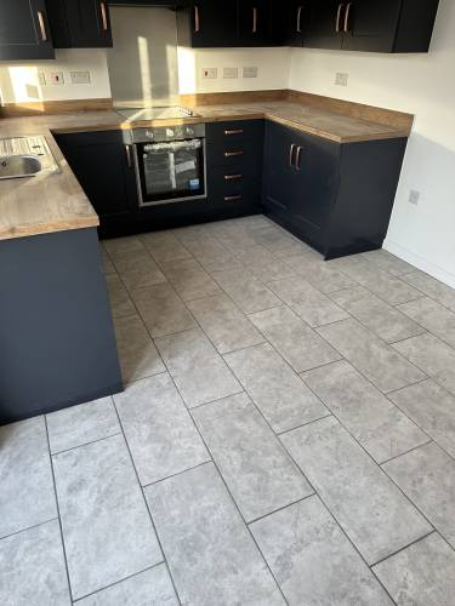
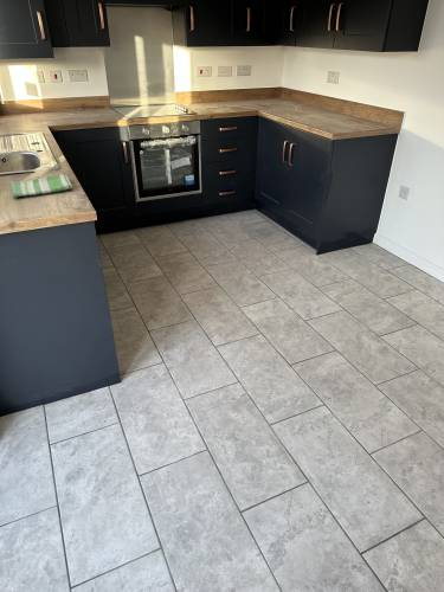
+ dish towel [9,173,73,198]
